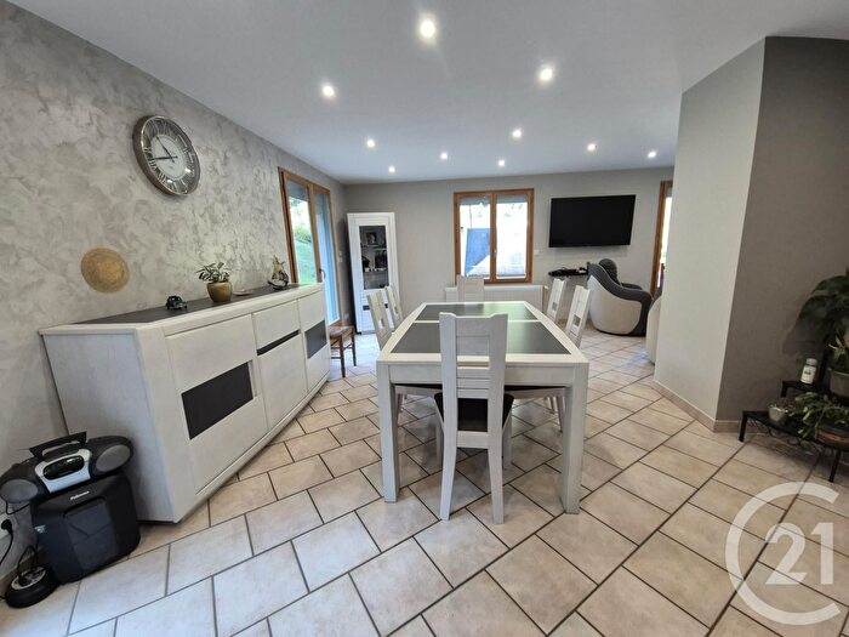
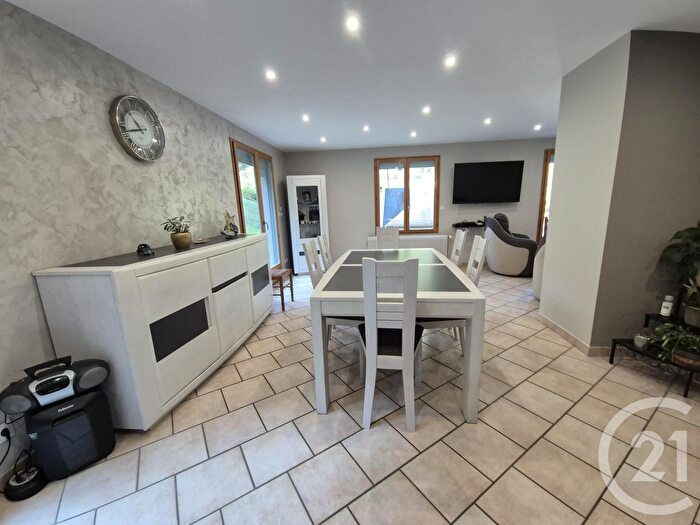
- decorative plate [79,246,131,295]
